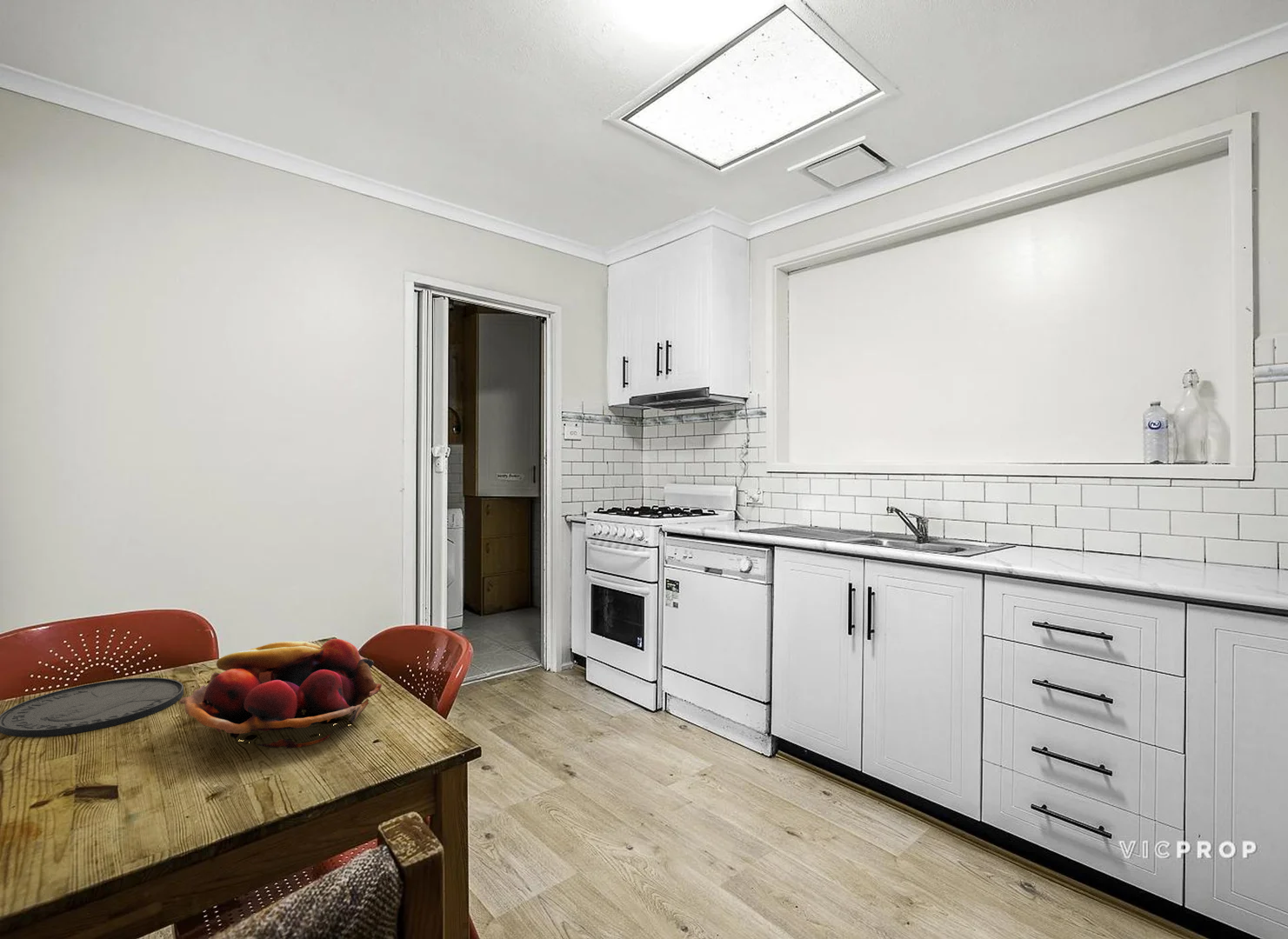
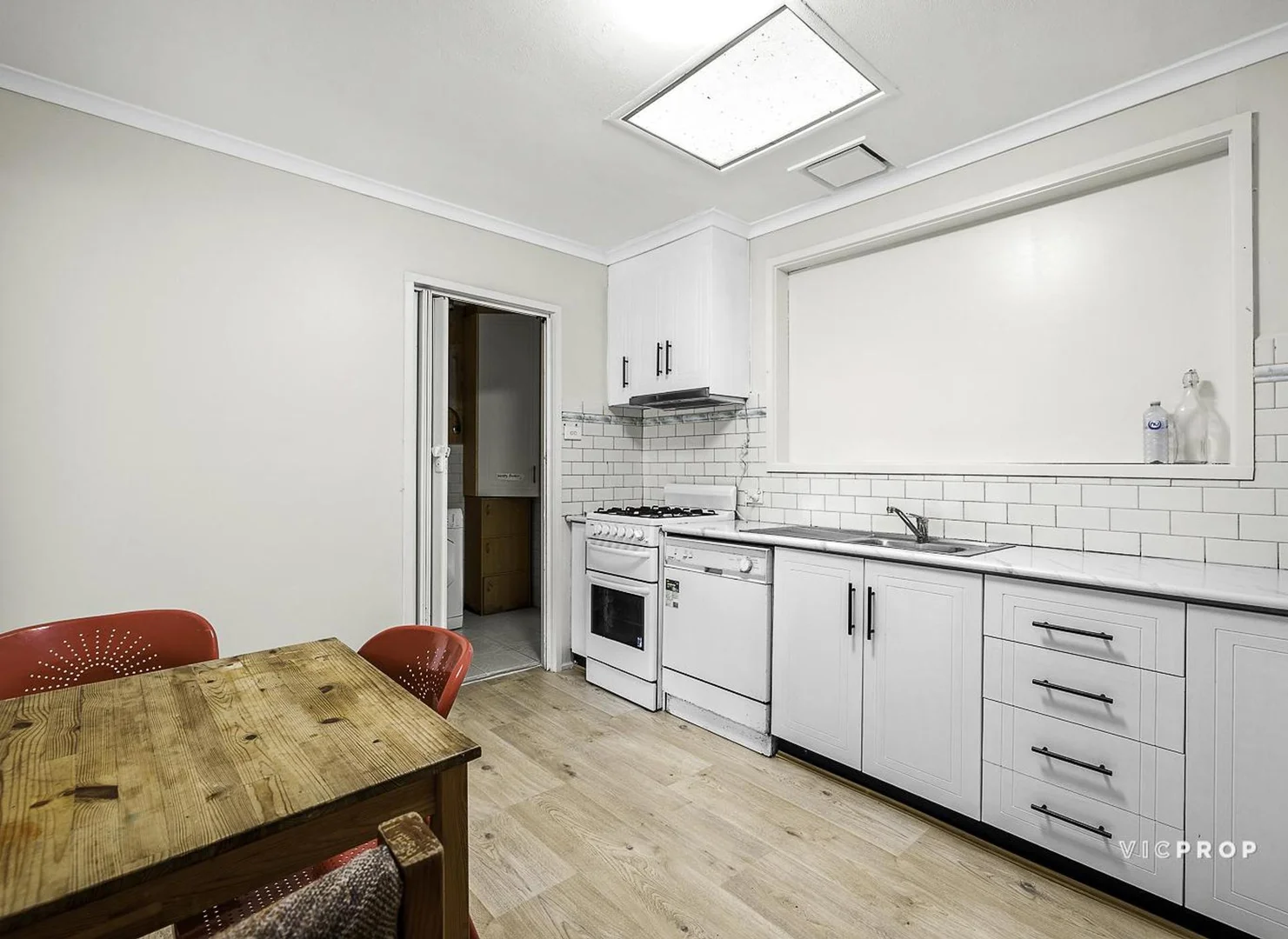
- plate [0,676,184,738]
- fruit basket [178,638,383,749]
